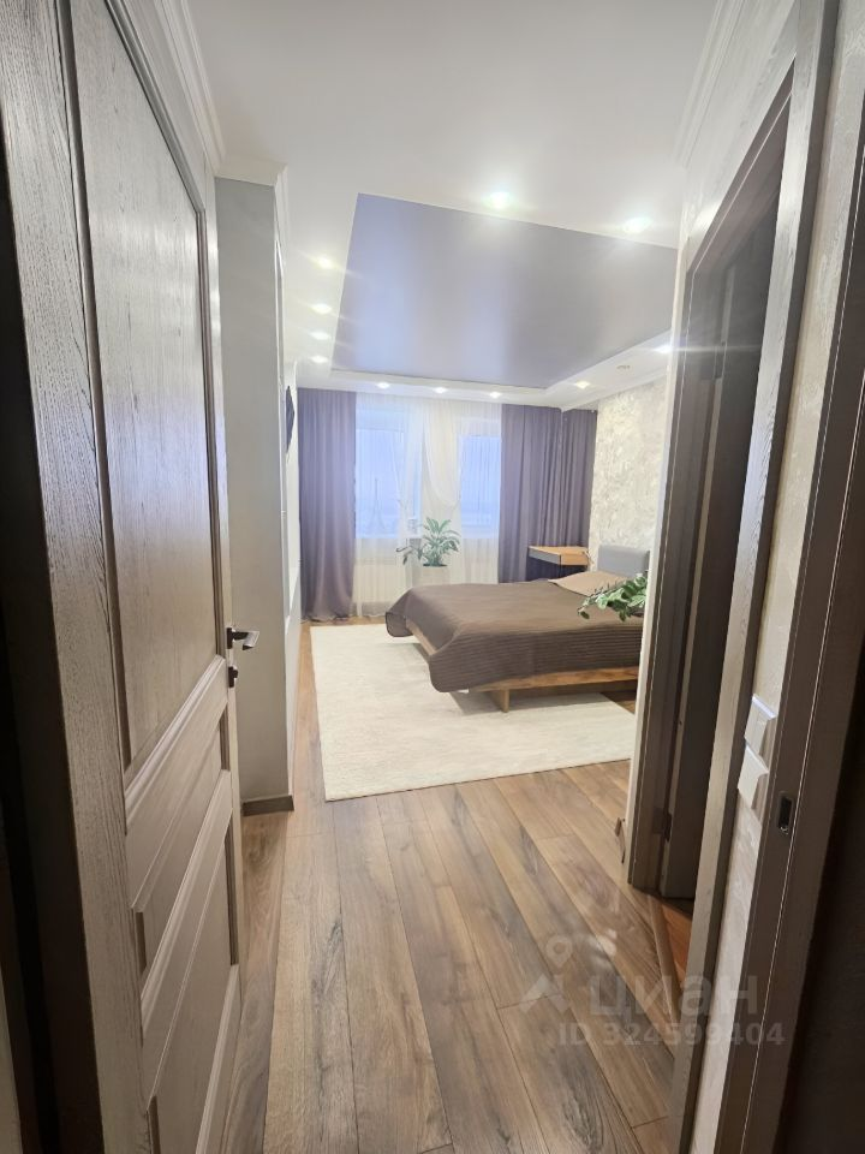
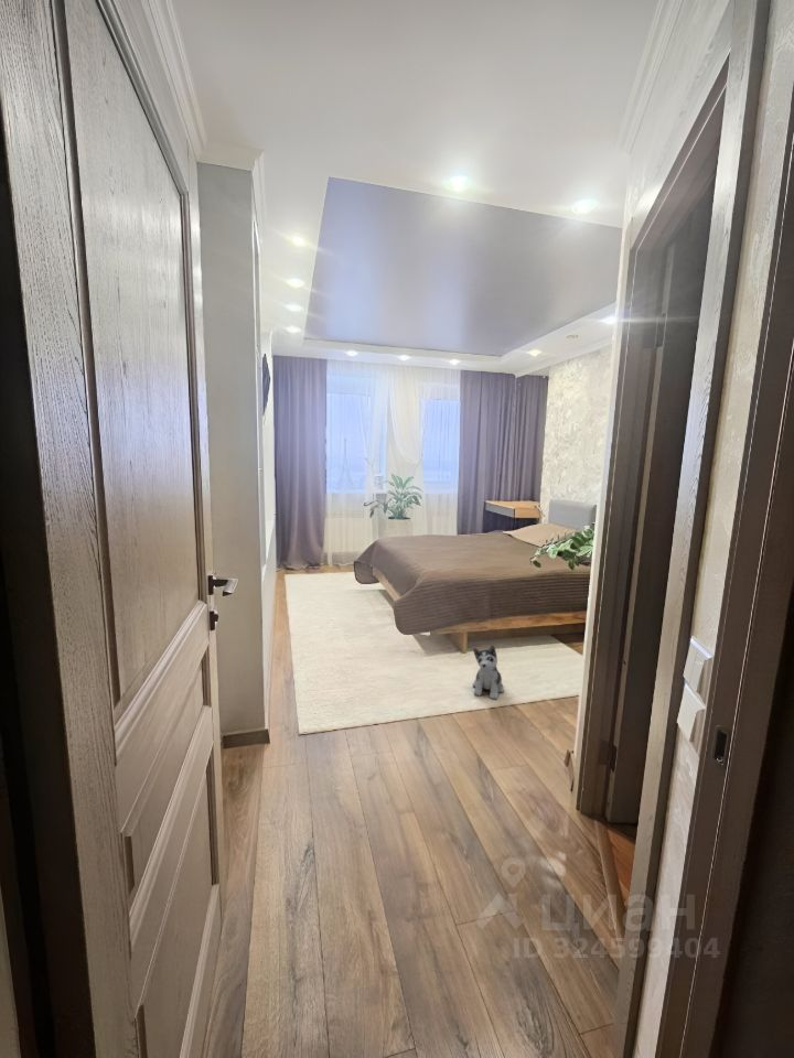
+ plush toy [471,644,505,701]
